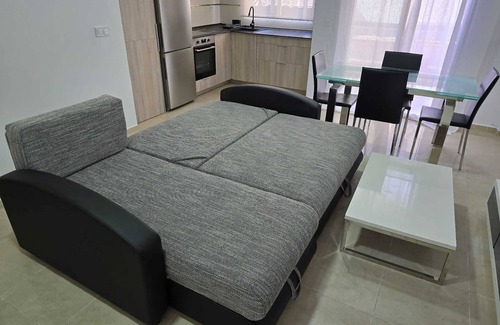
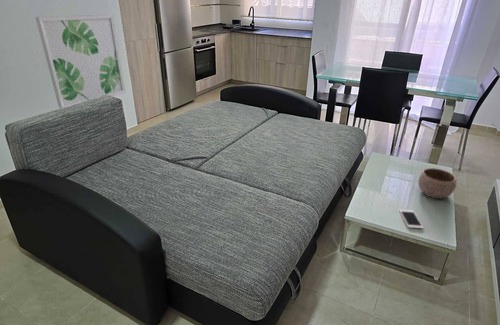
+ cell phone [398,208,425,229]
+ wall art [34,14,126,110]
+ bowl [418,167,457,199]
